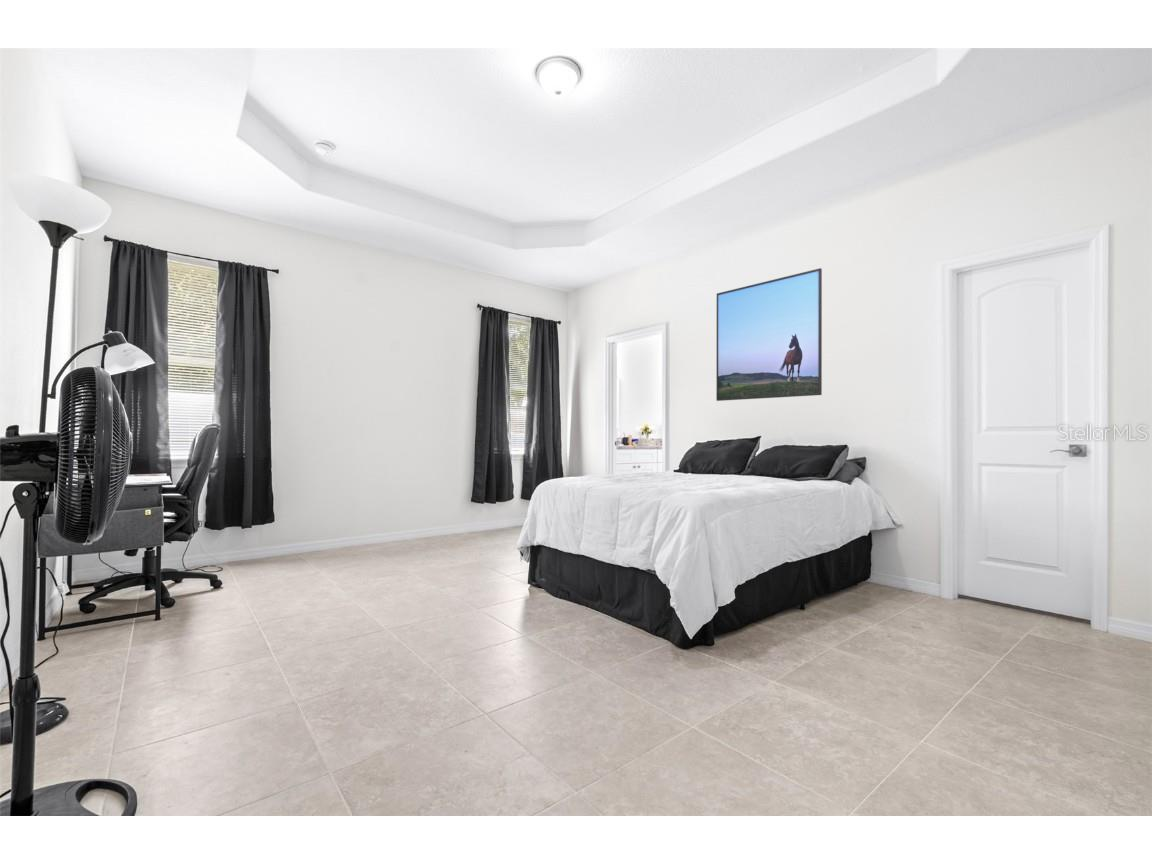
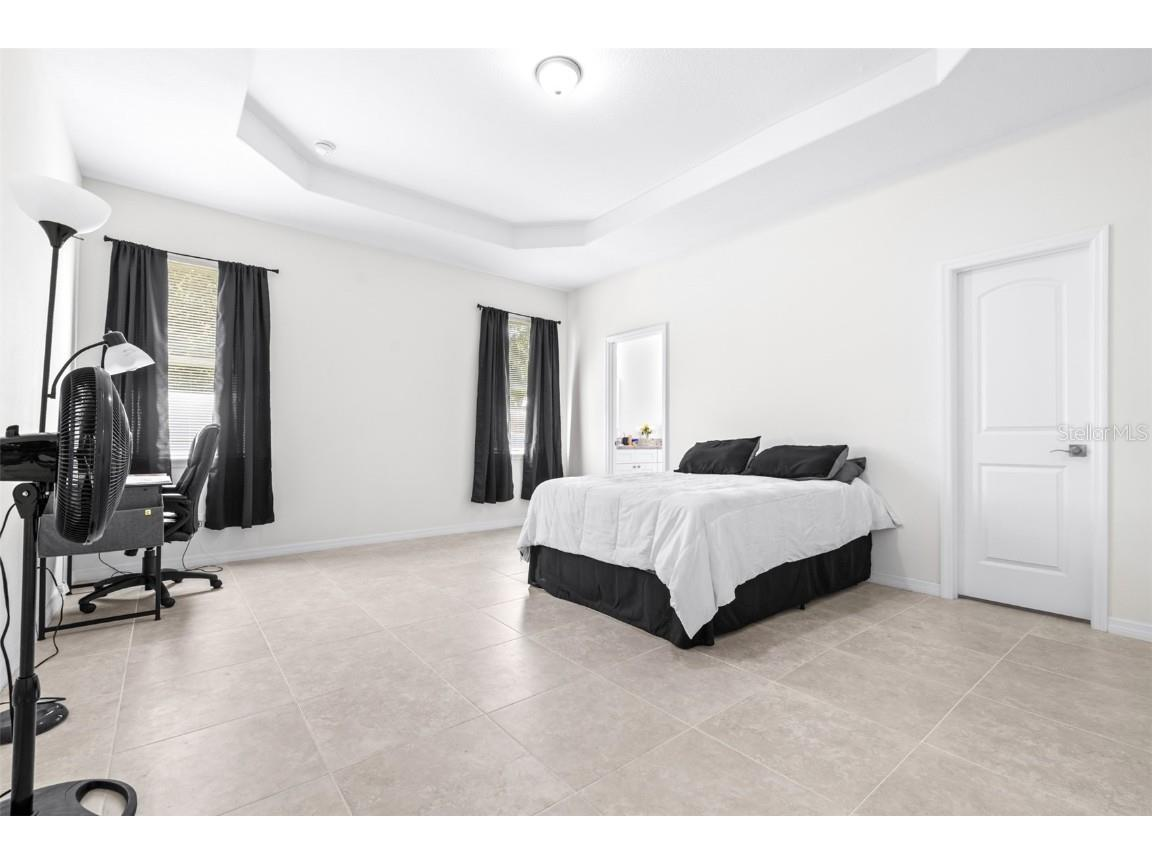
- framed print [715,267,823,402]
